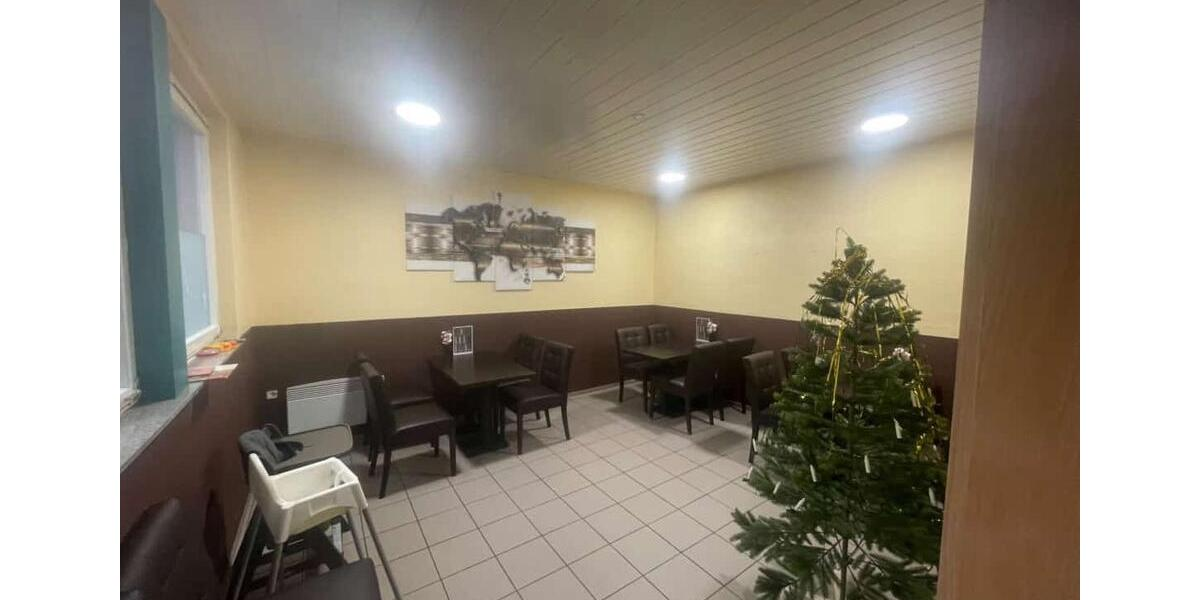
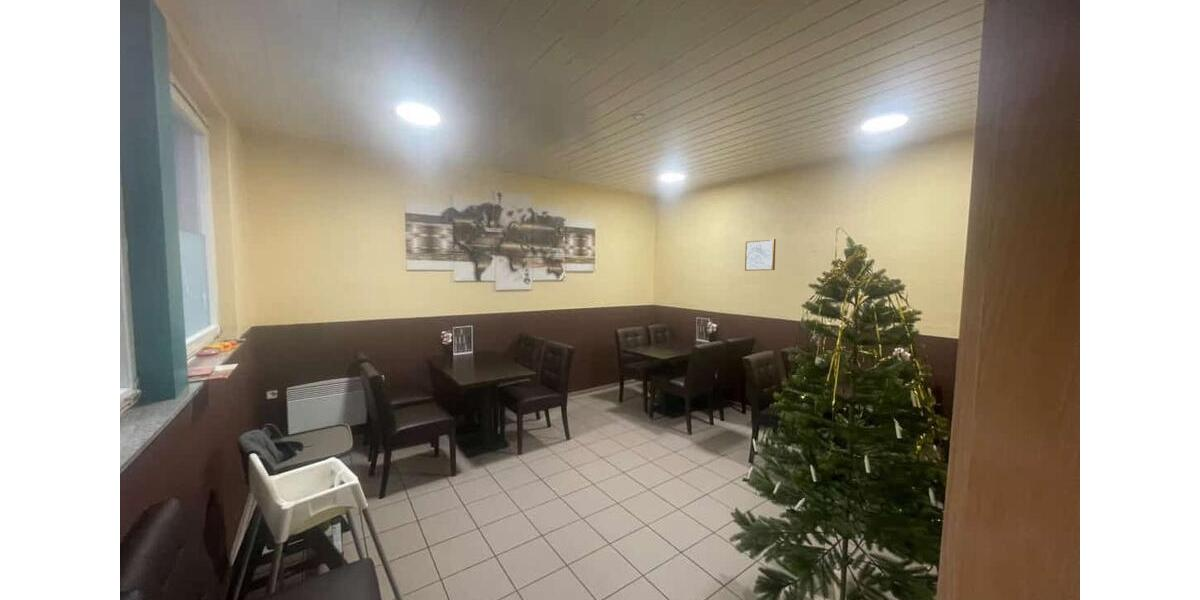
+ wall art [744,238,777,272]
